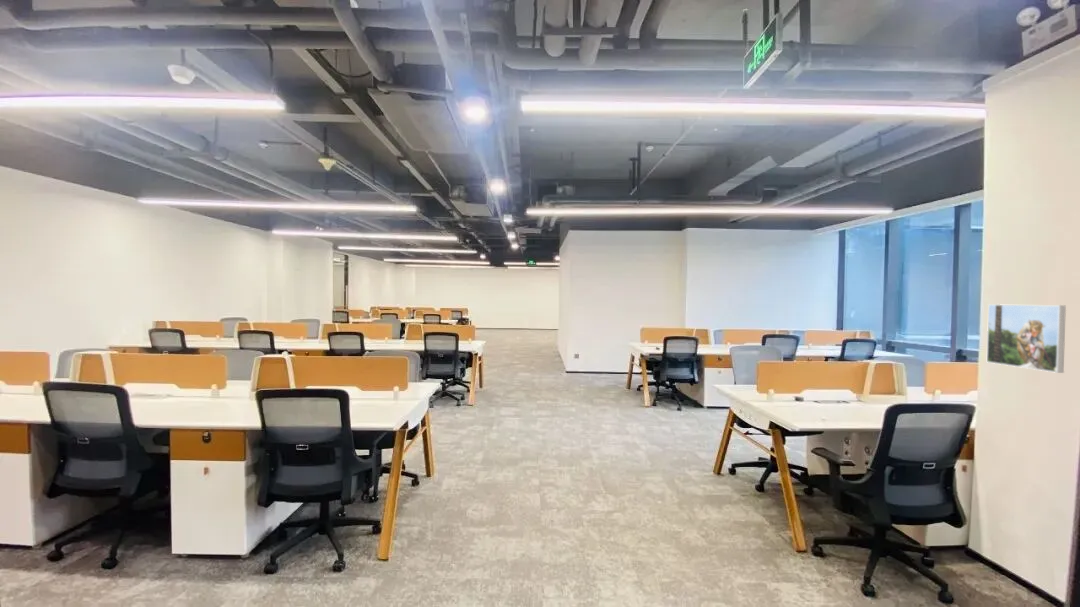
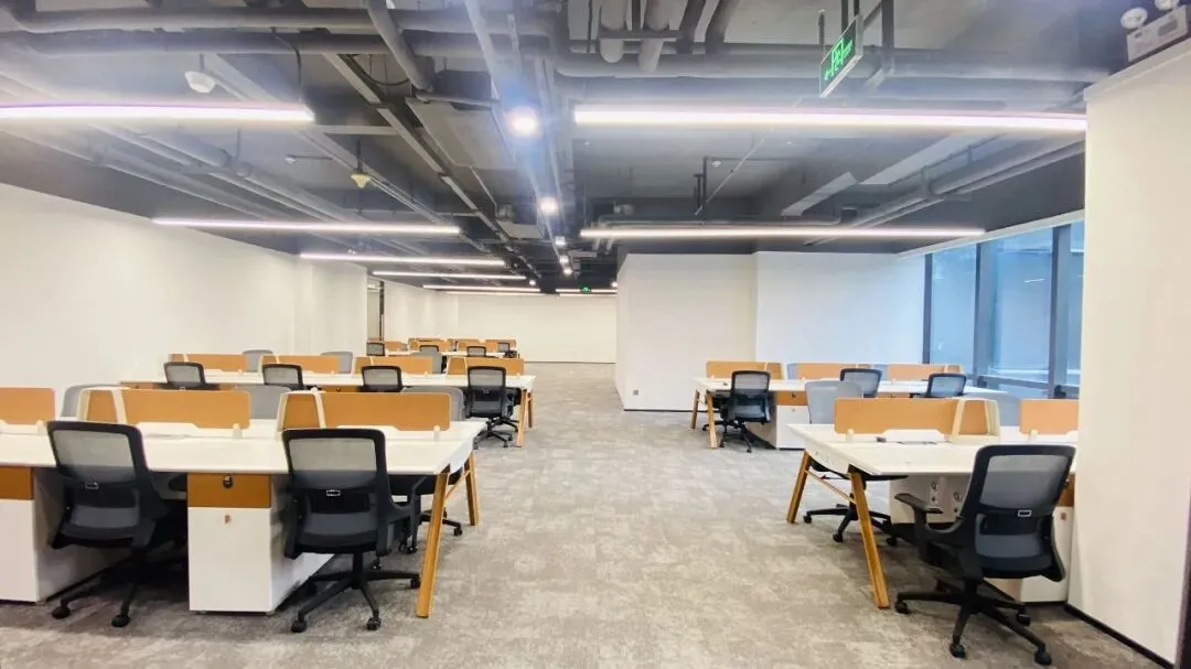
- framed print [986,303,1067,374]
